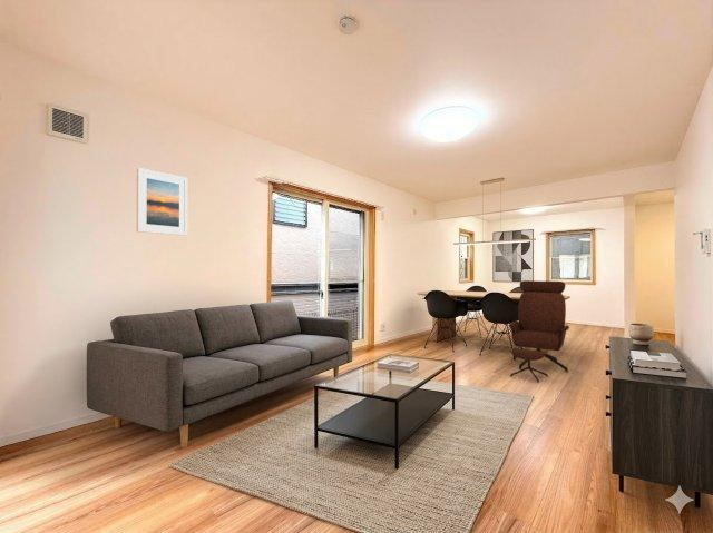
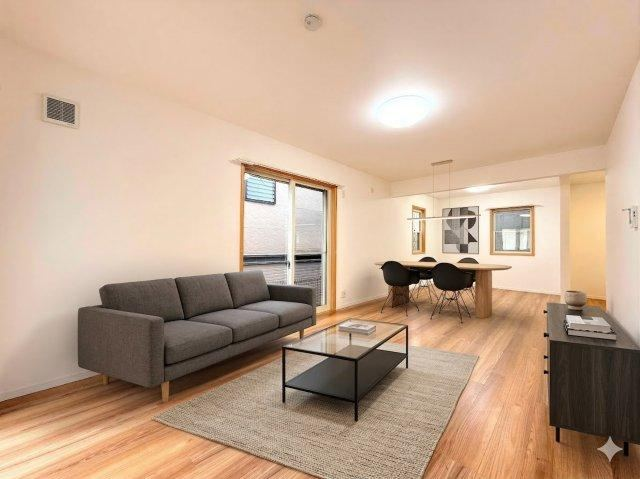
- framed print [136,167,188,237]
- lounge chair [508,279,570,384]
